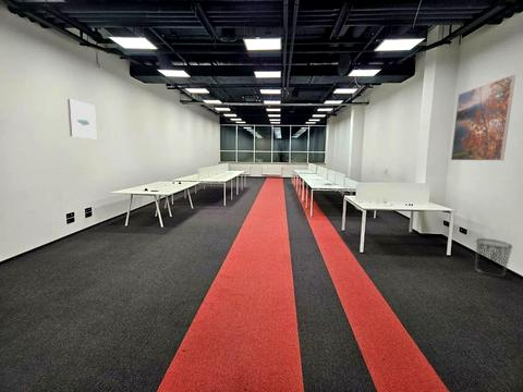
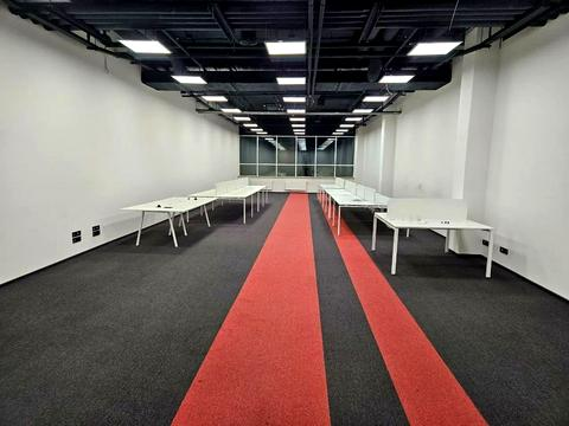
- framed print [450,74,516,161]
- waste bin [474,237,513,278]
- wall art [66,98,97,139]
